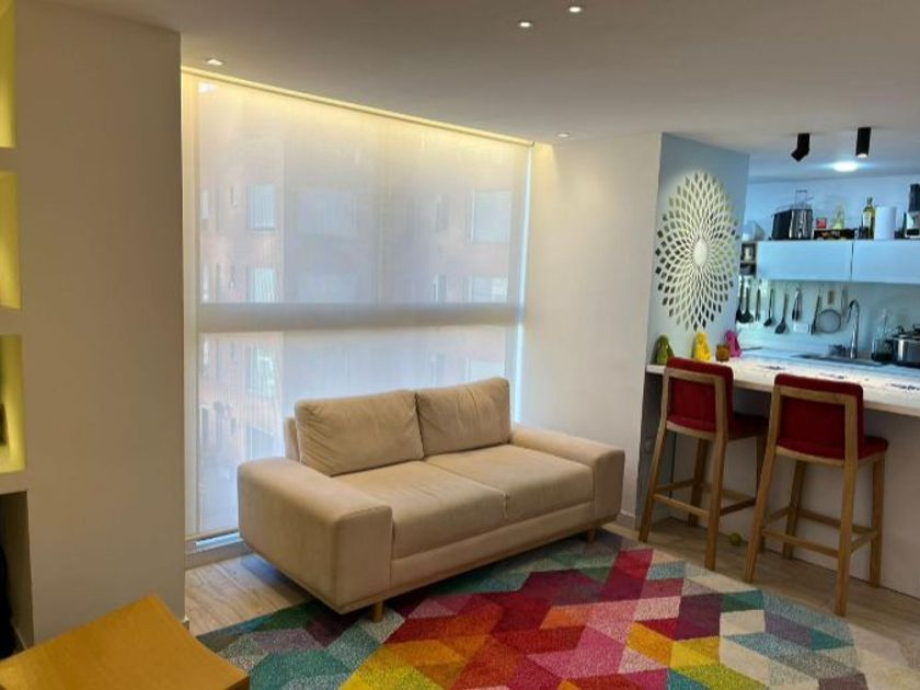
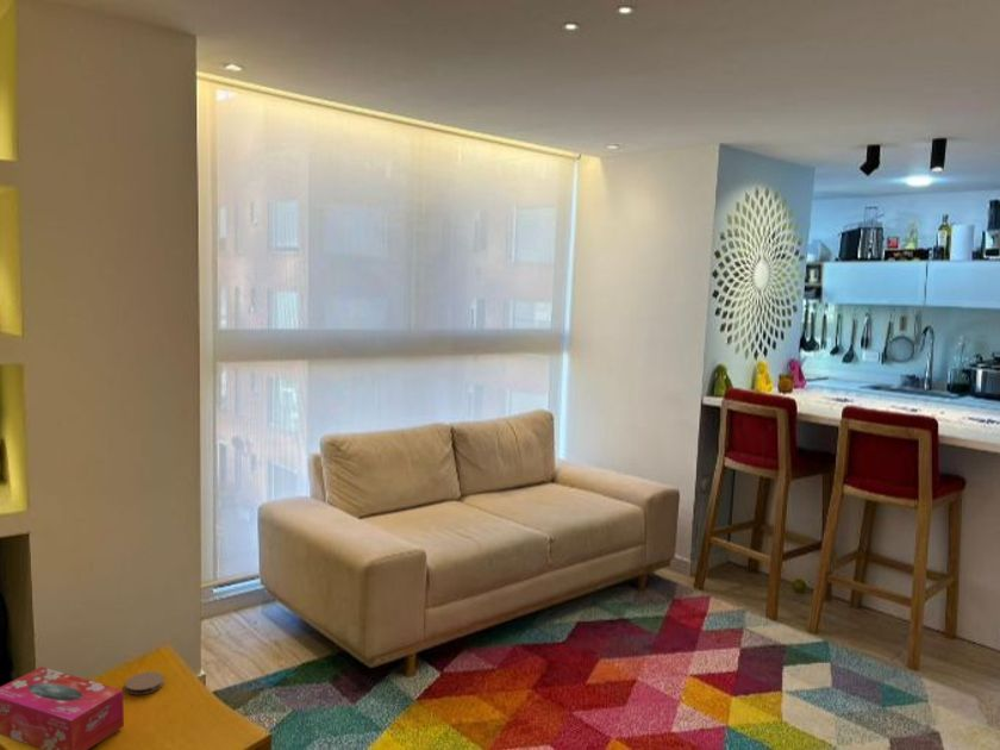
+ coaster [124,670,165,695]
+ tissue box [0,665,125,750]
